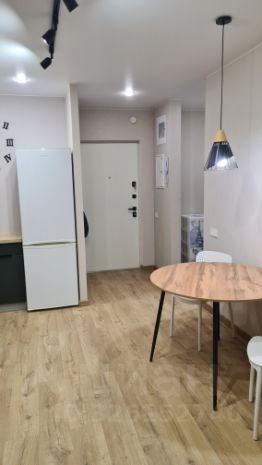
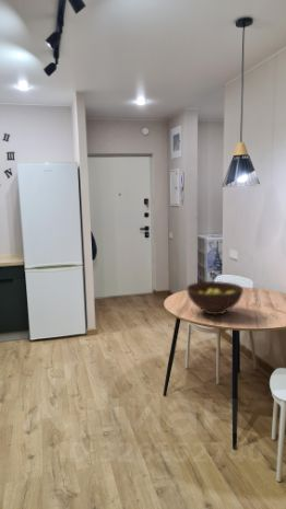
+ fruit bowl [186,280,245,316]
